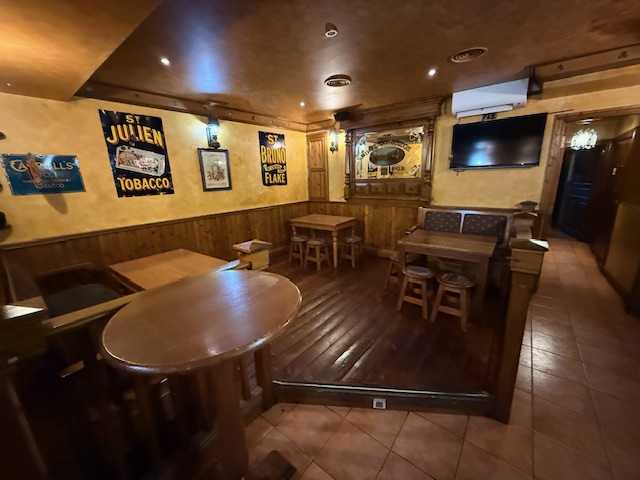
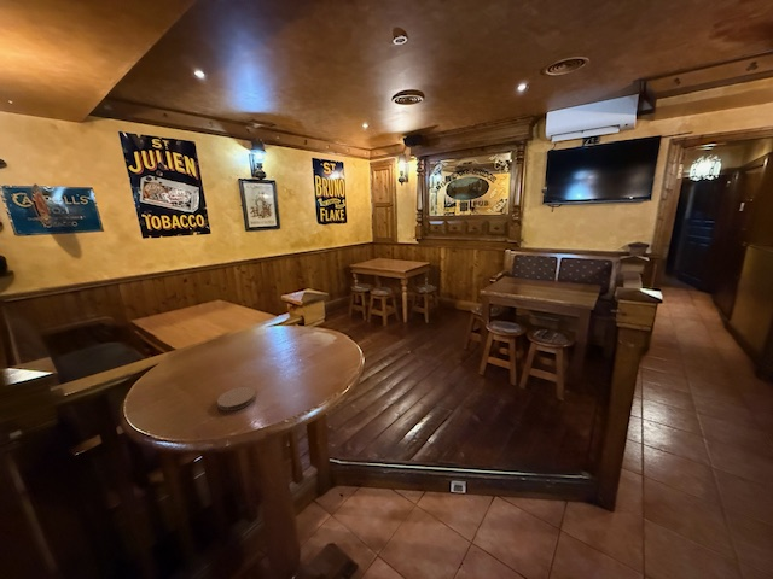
+ coaster [216,386,256,411]
